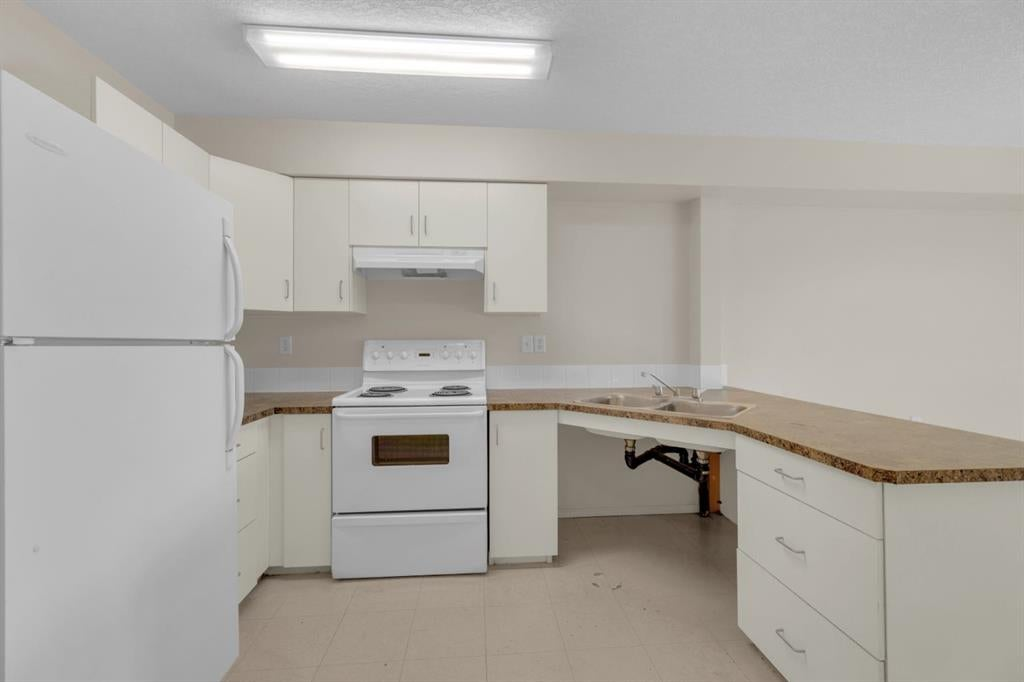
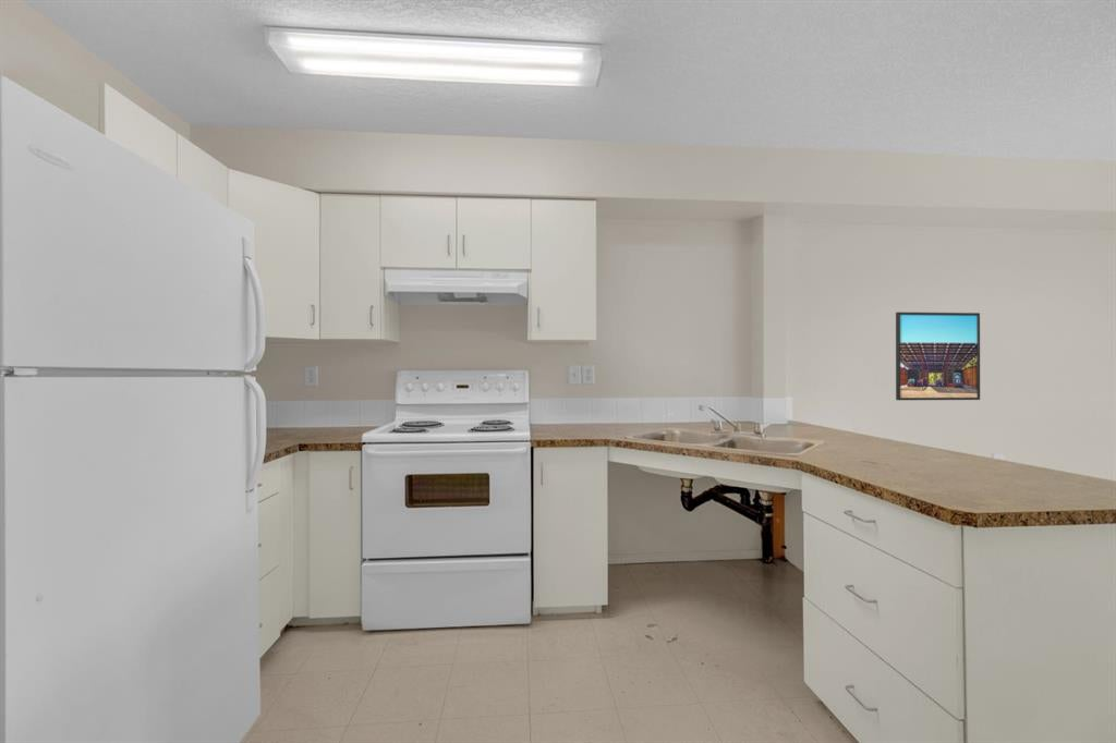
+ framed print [895,312,981,401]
